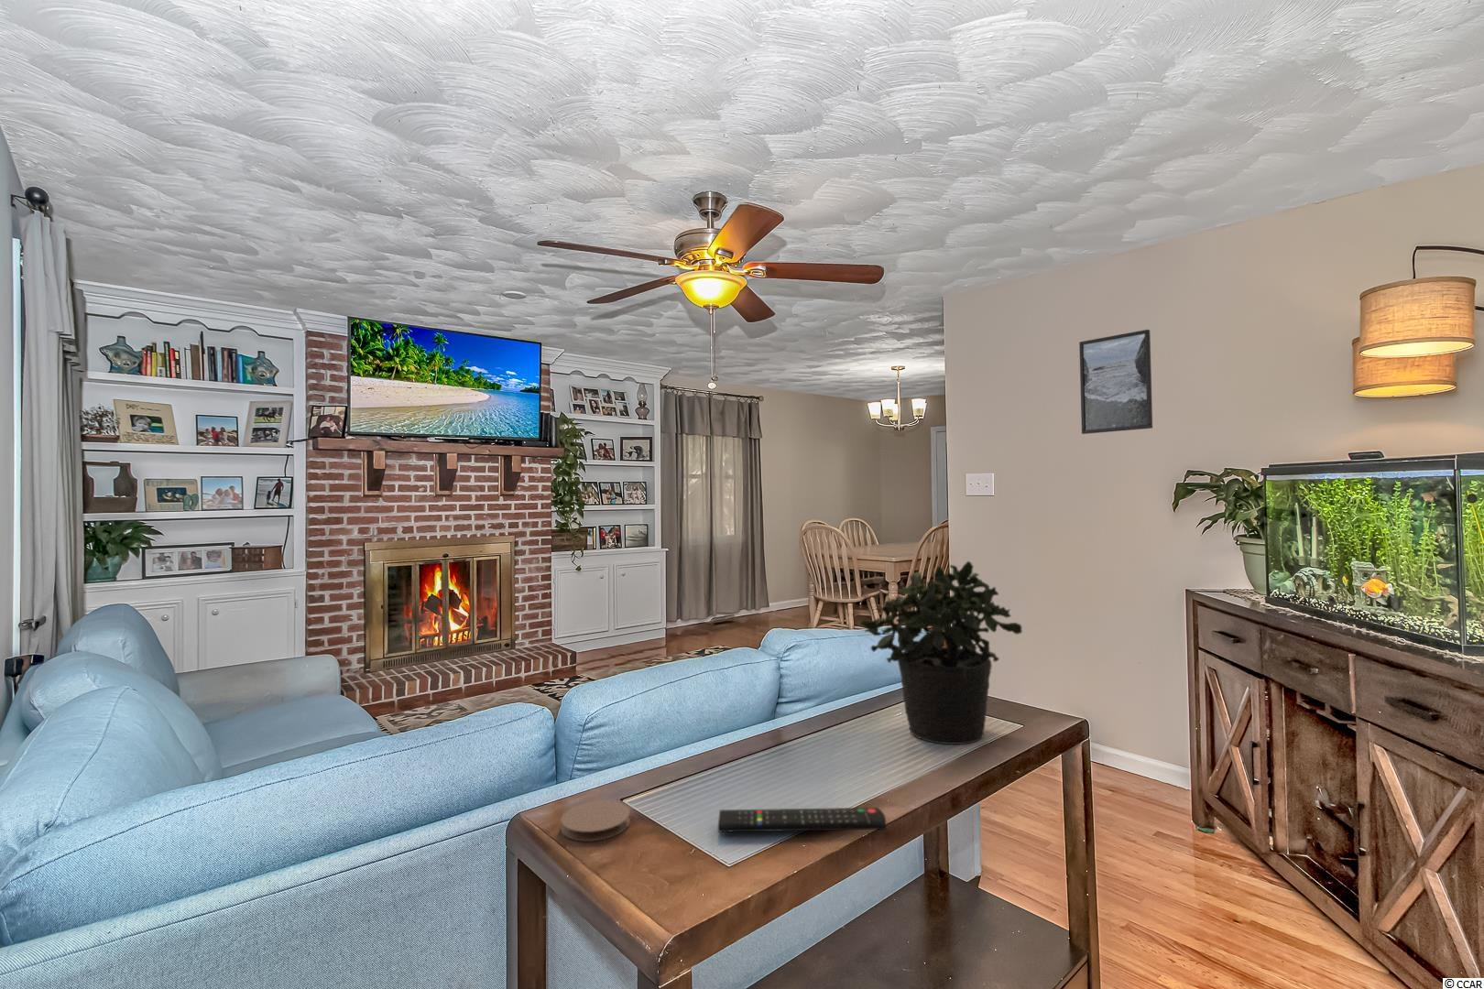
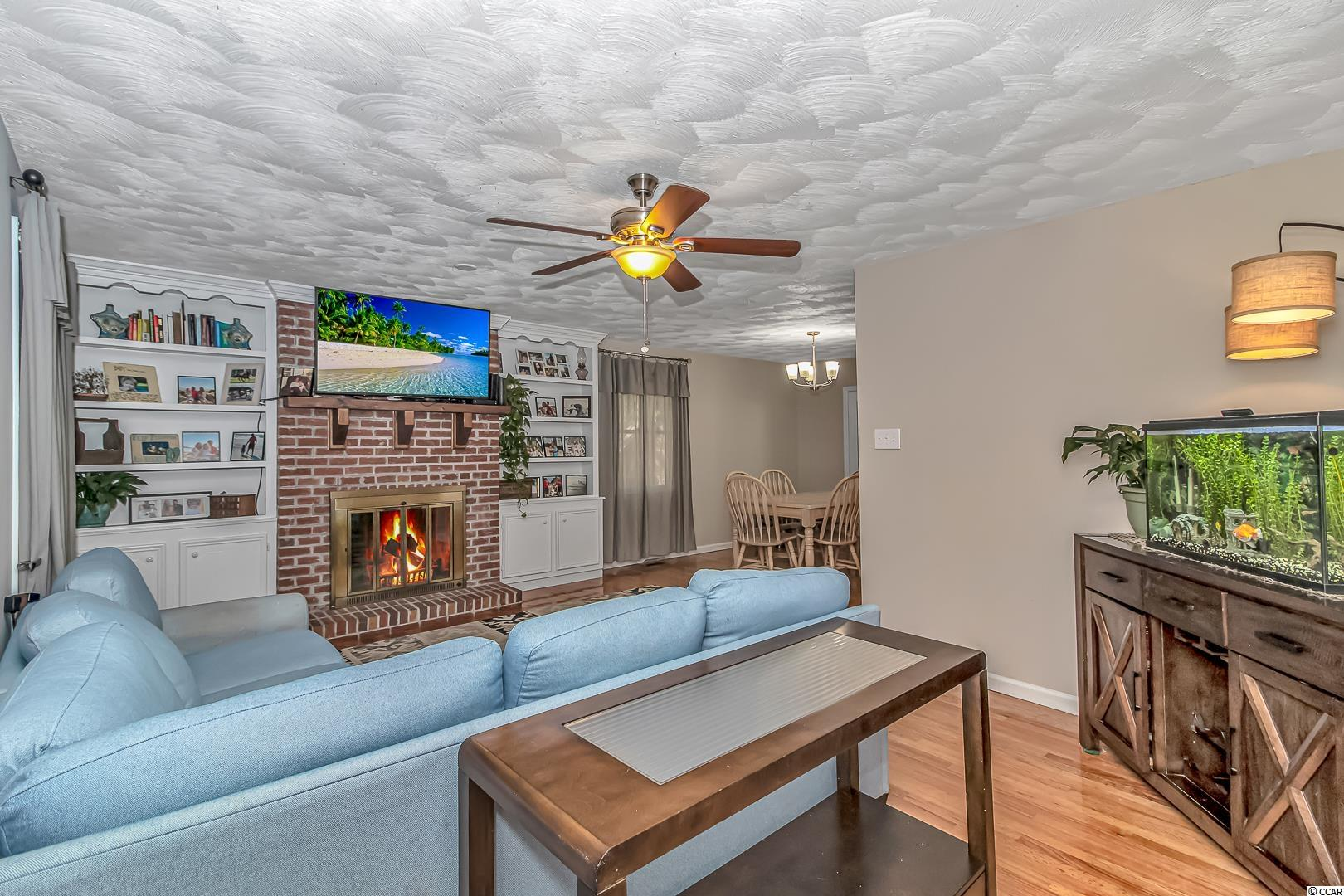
- coaster [560,799,632,842]
- potted plant [858,560,1024,745]
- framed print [1078,329,1154,435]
- remote control [718,807,887,832]
